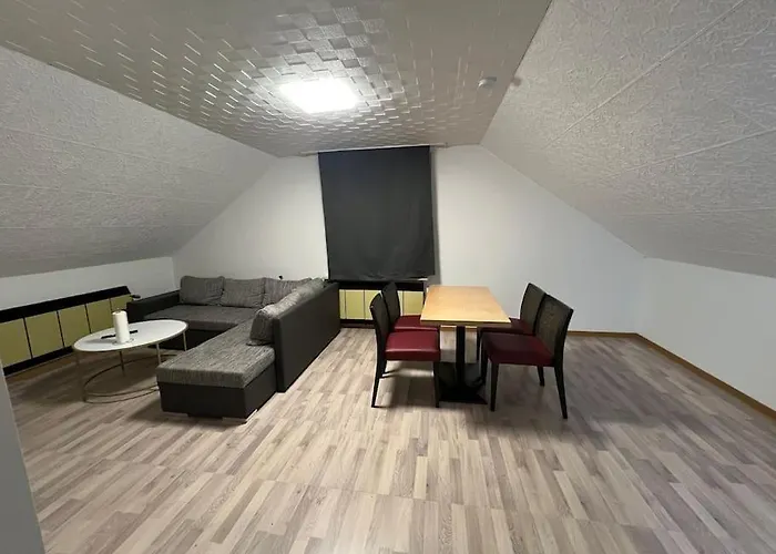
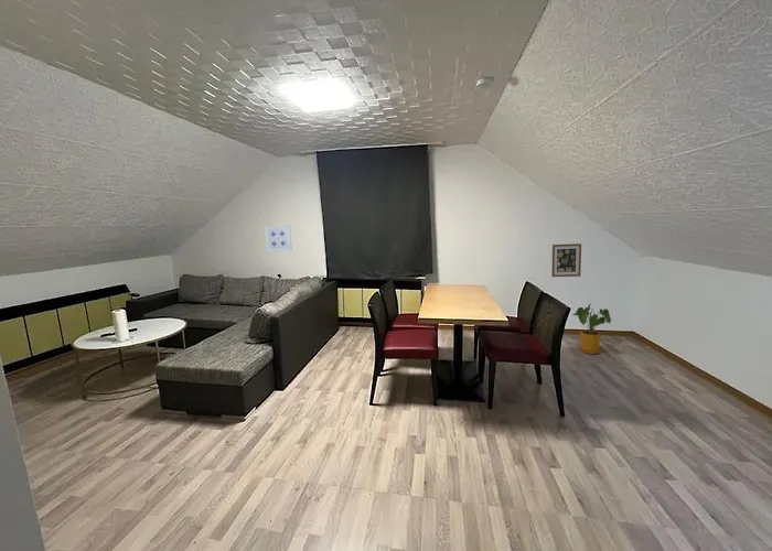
+ wall art [264,224,293,253]
+ house plant [572,302,612,355]
+ wall art [550,242,582,278]
